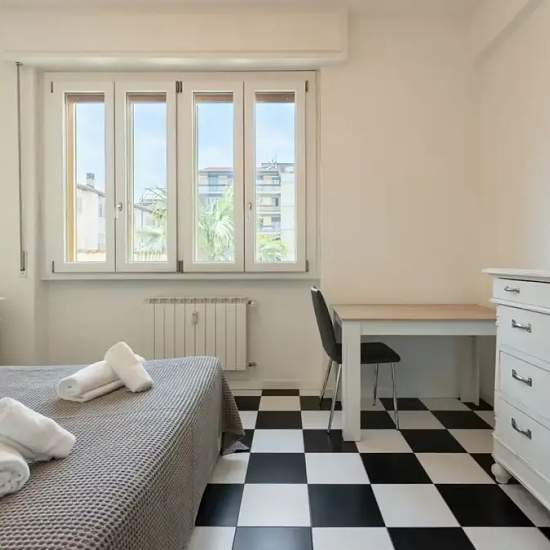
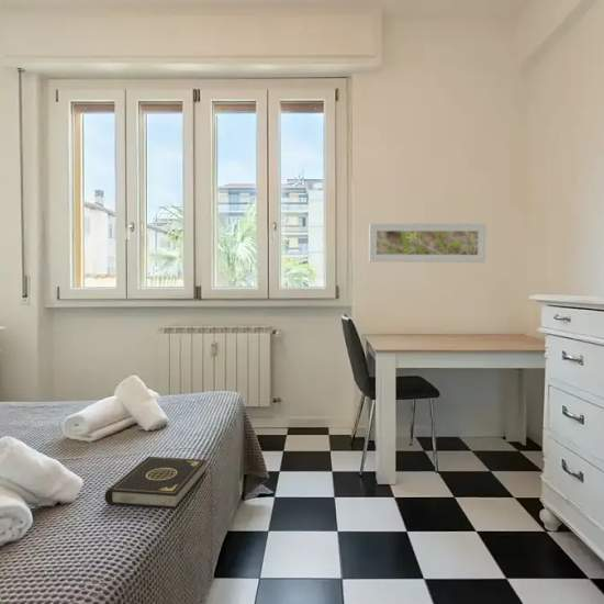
+ book [104,456,208,510]
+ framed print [368,222,488,264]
